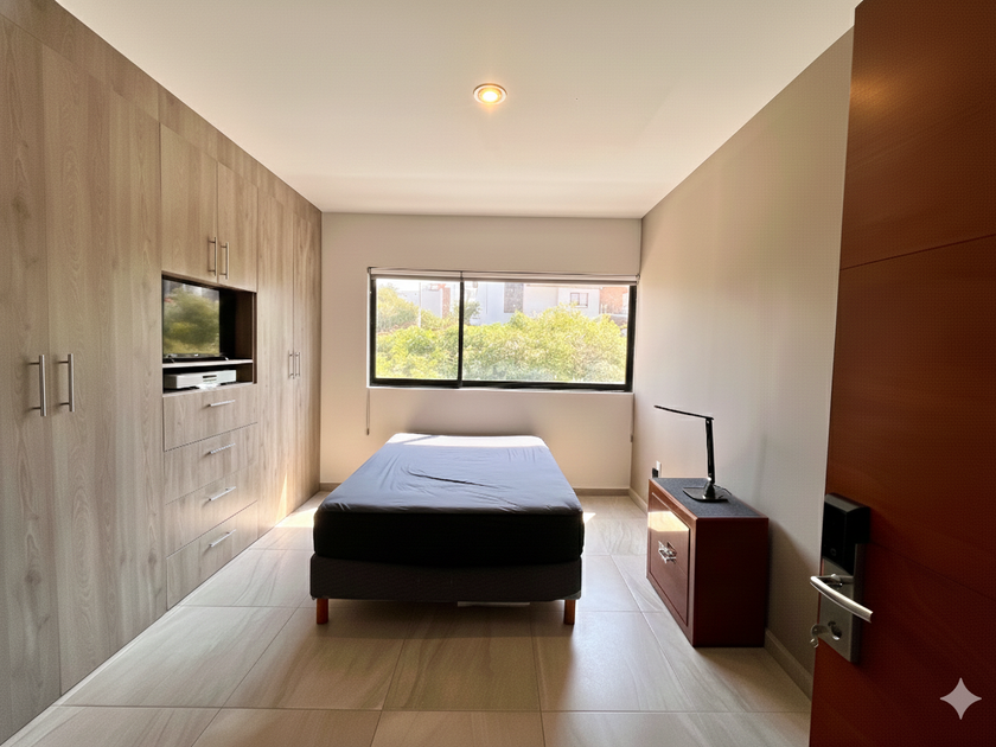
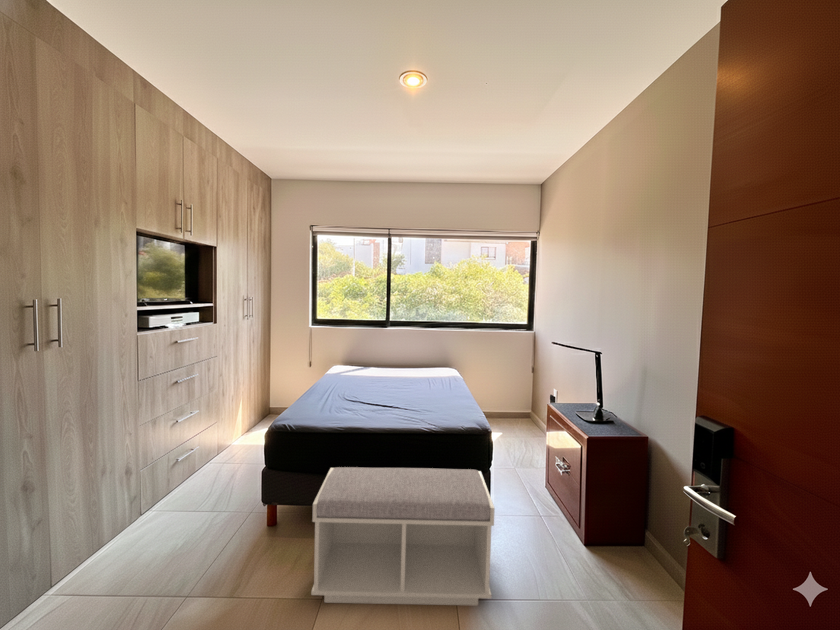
+ bench [310,466,496,606]
